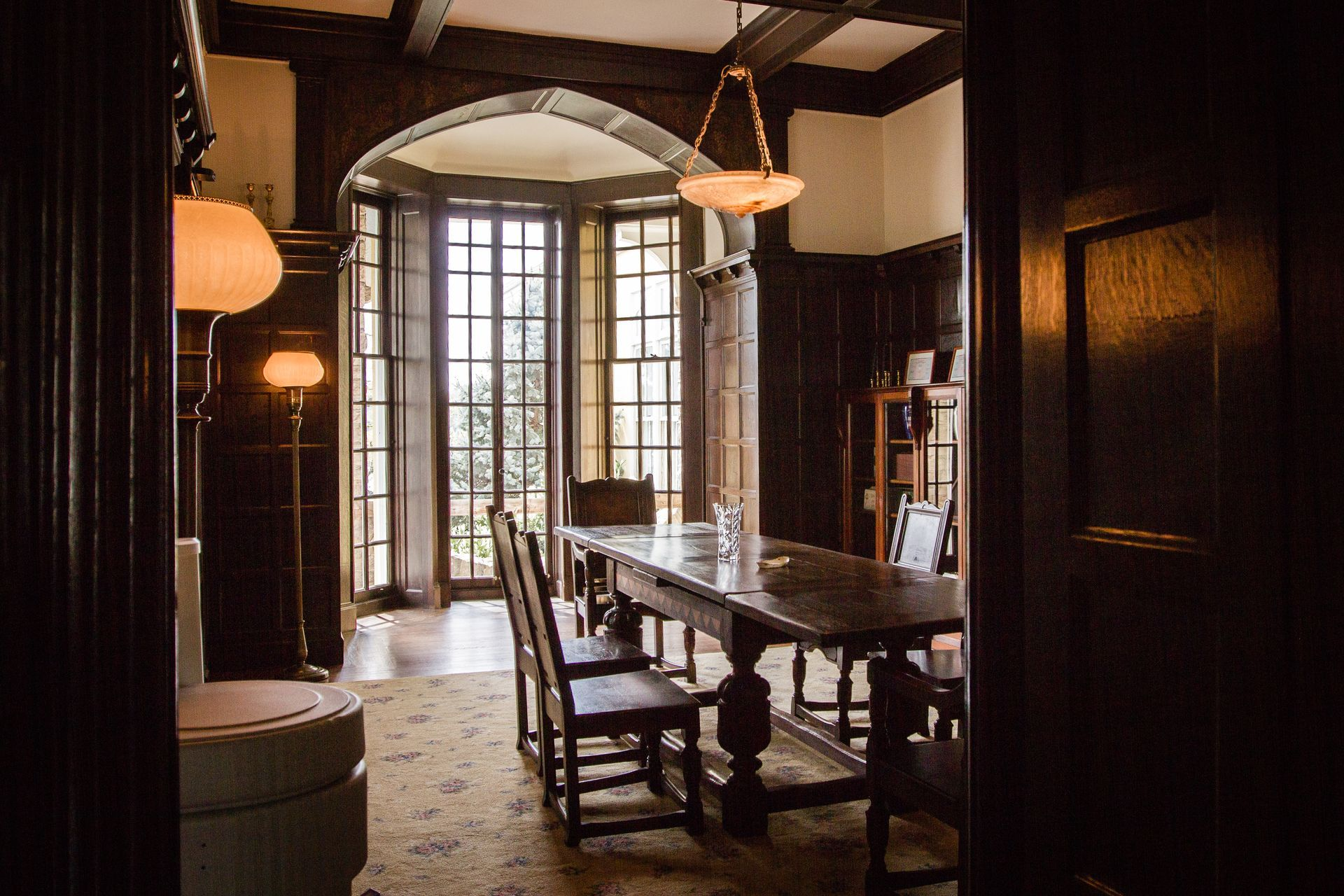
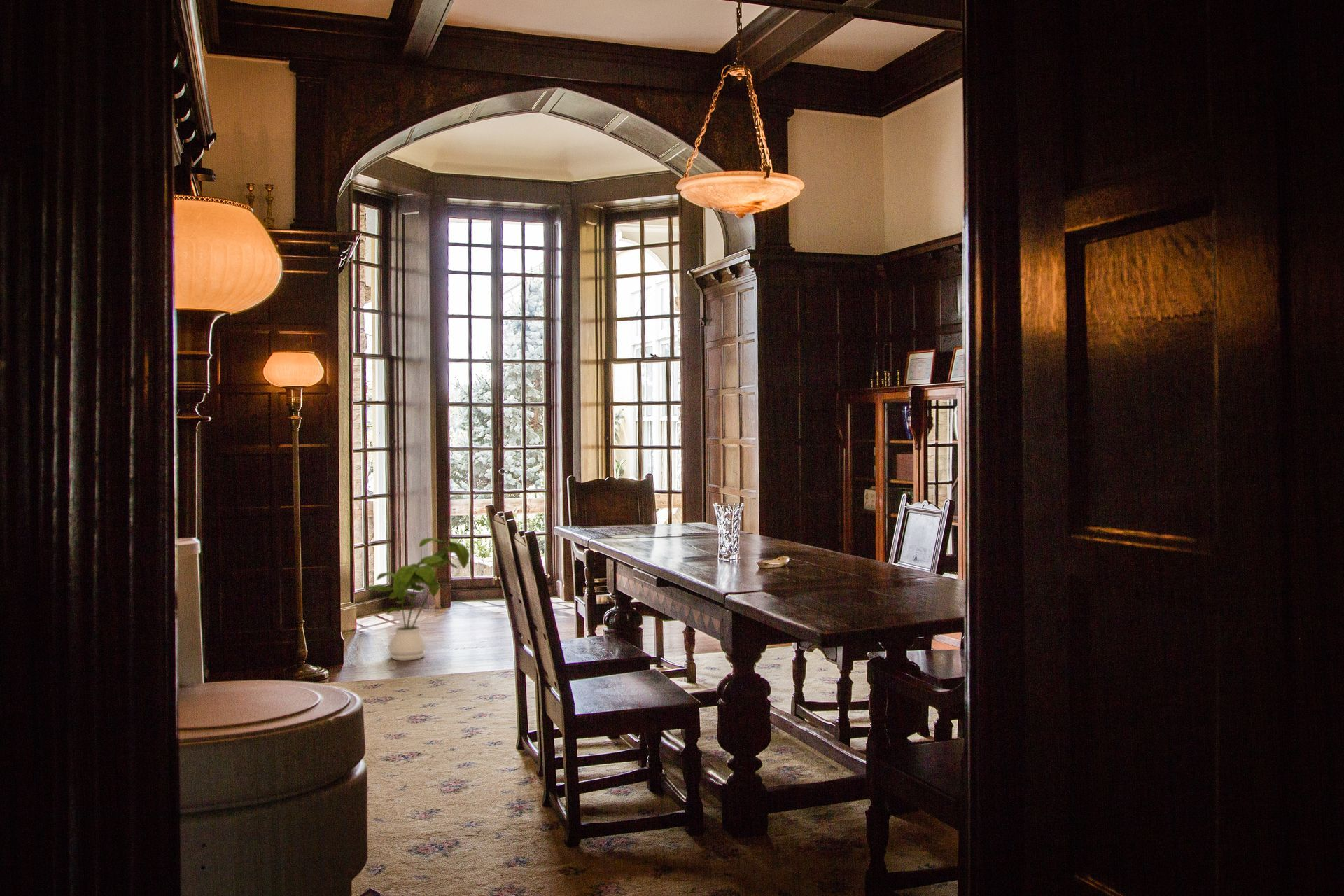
+ house plant [366,537,470,661]
